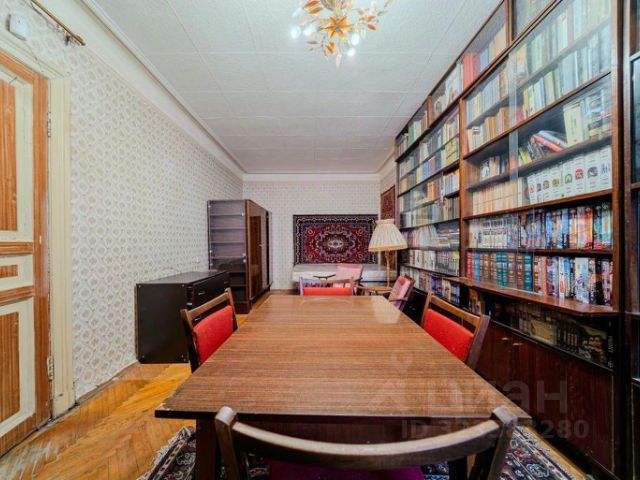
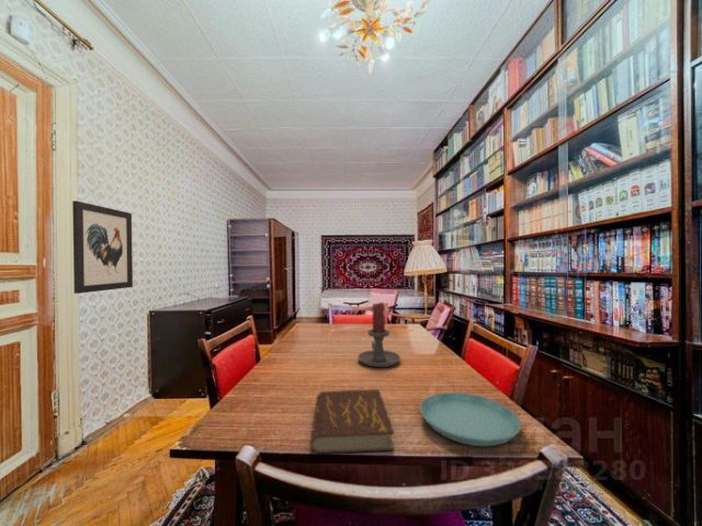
+ wall art [71,199,134,295]
+ saucer [419,391,522,447]
+ candle holder [356,301,401,368]
+ book [309,388,396,455]
